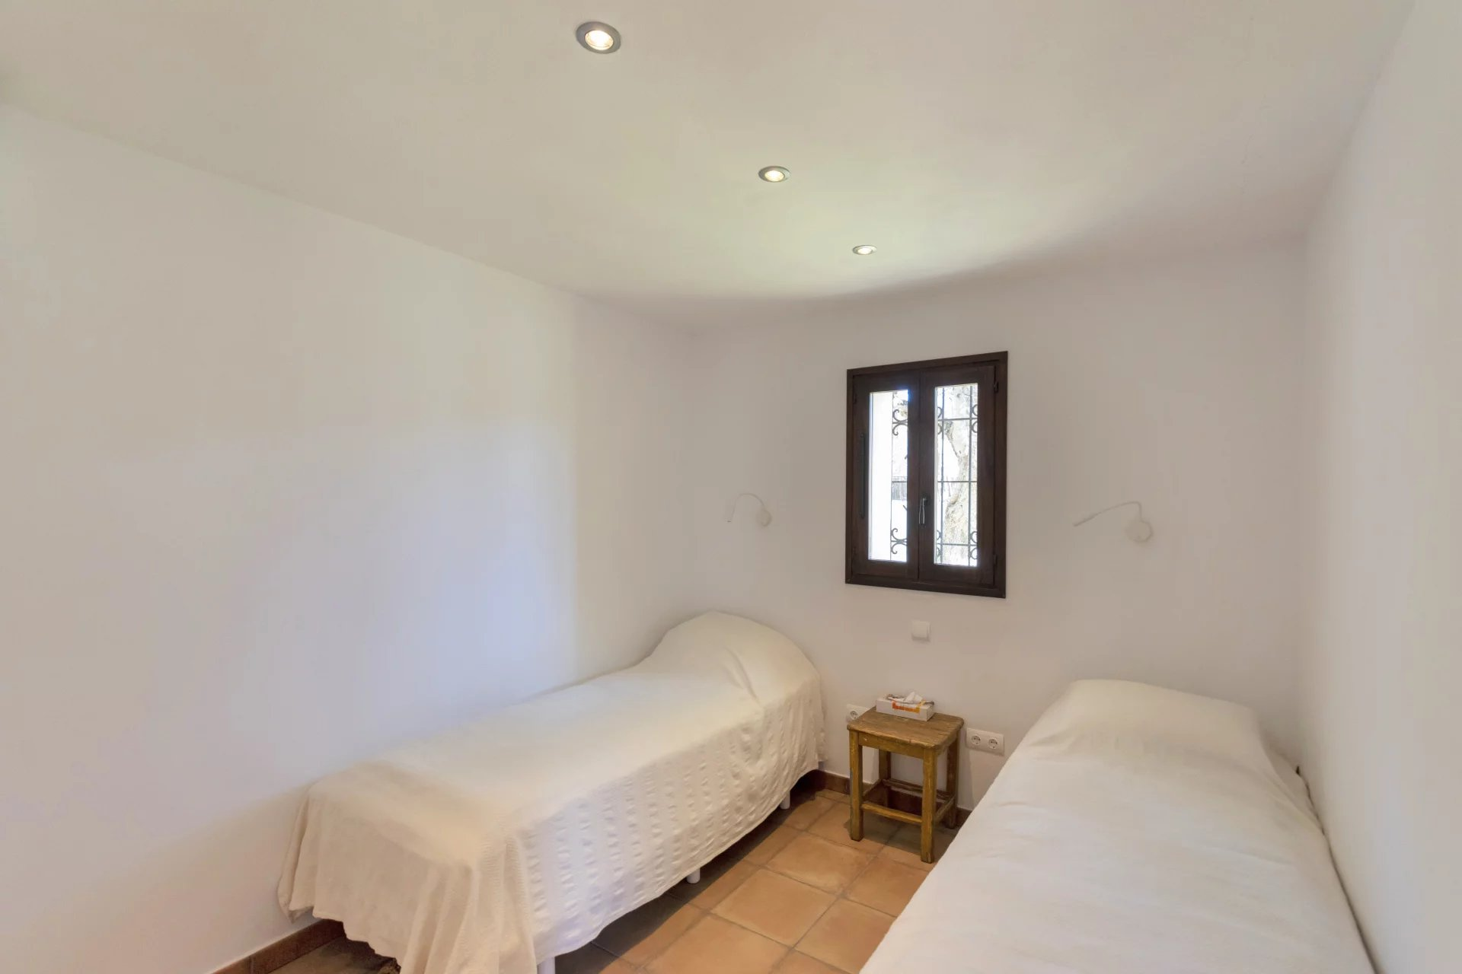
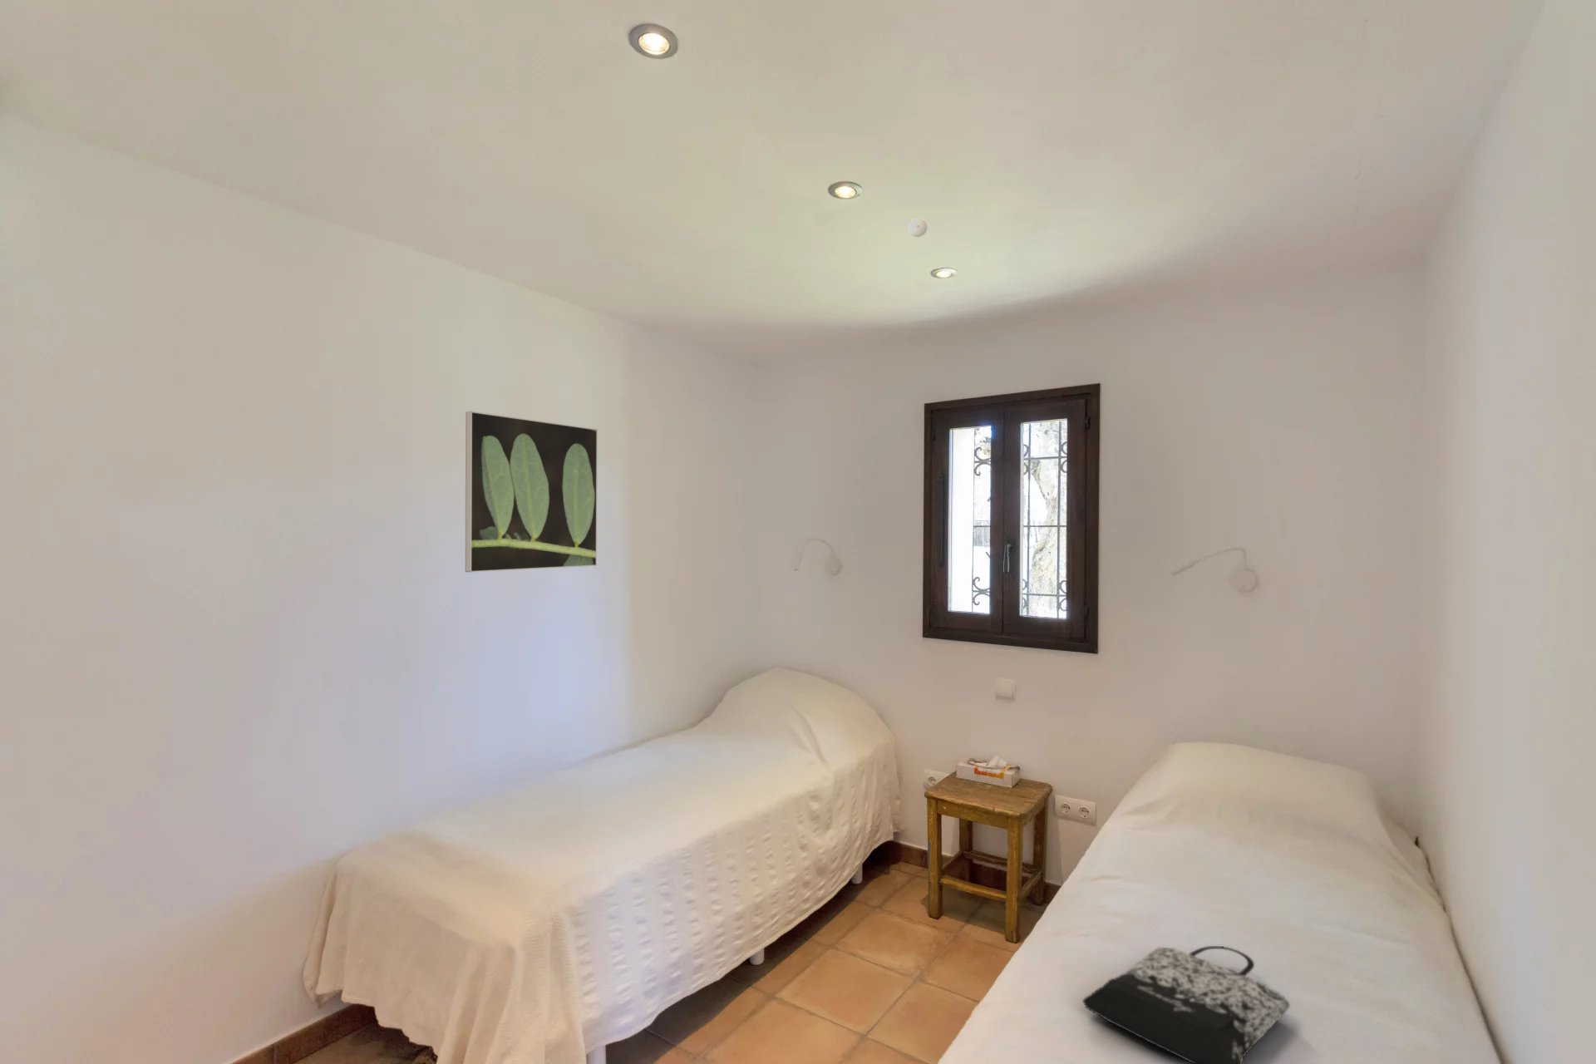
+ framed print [464,411,598,574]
+ smoke detector [907,217,927,238]
+ tote bag [1082,945,1291,1064]
